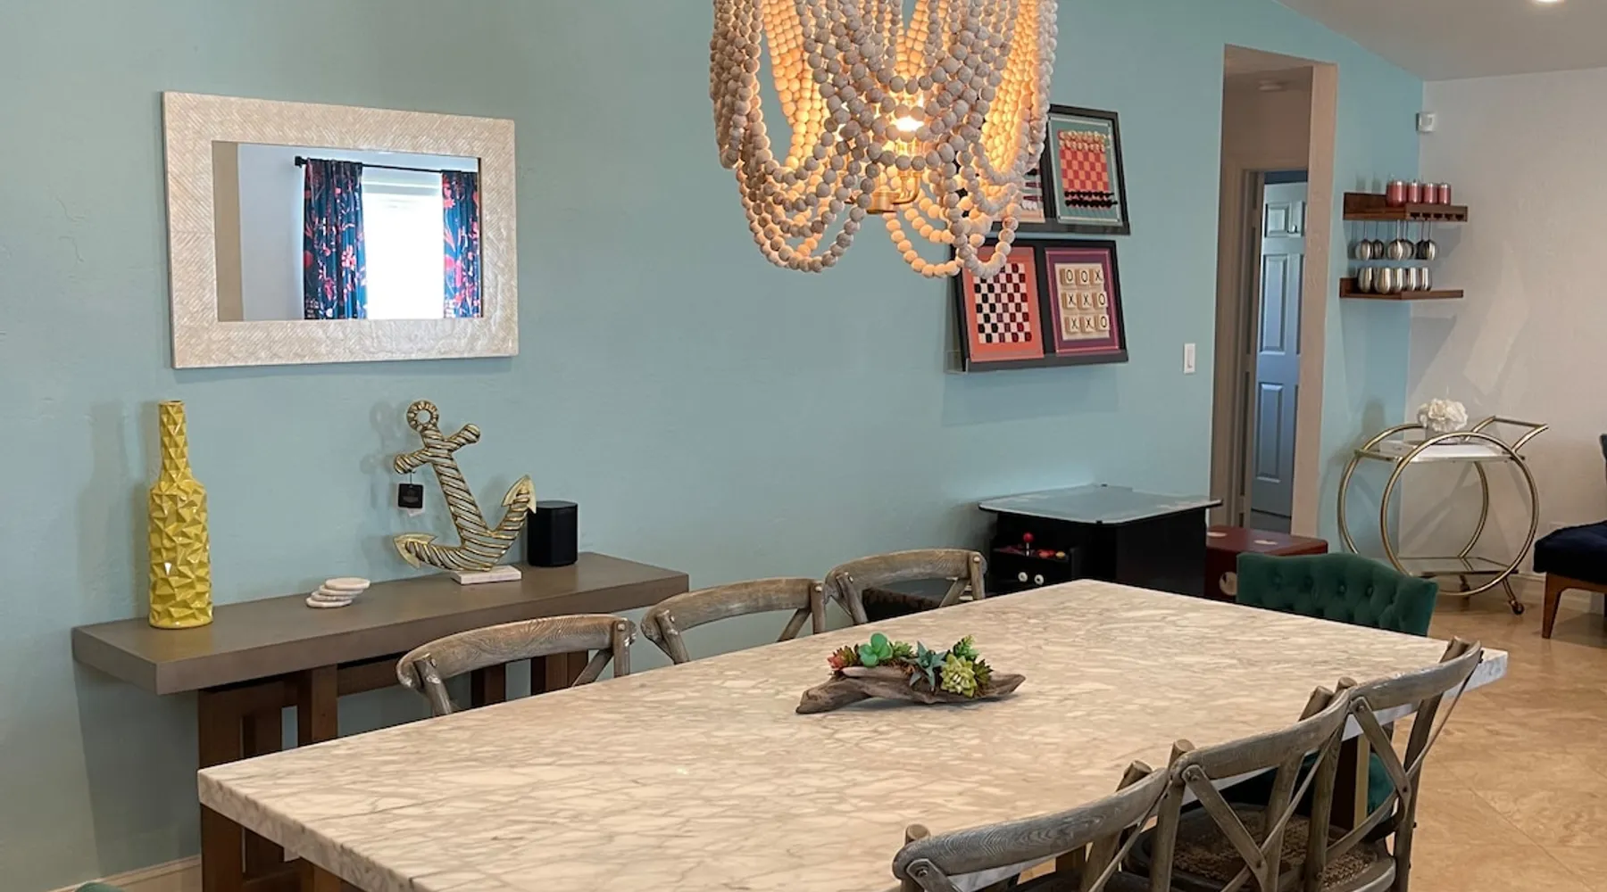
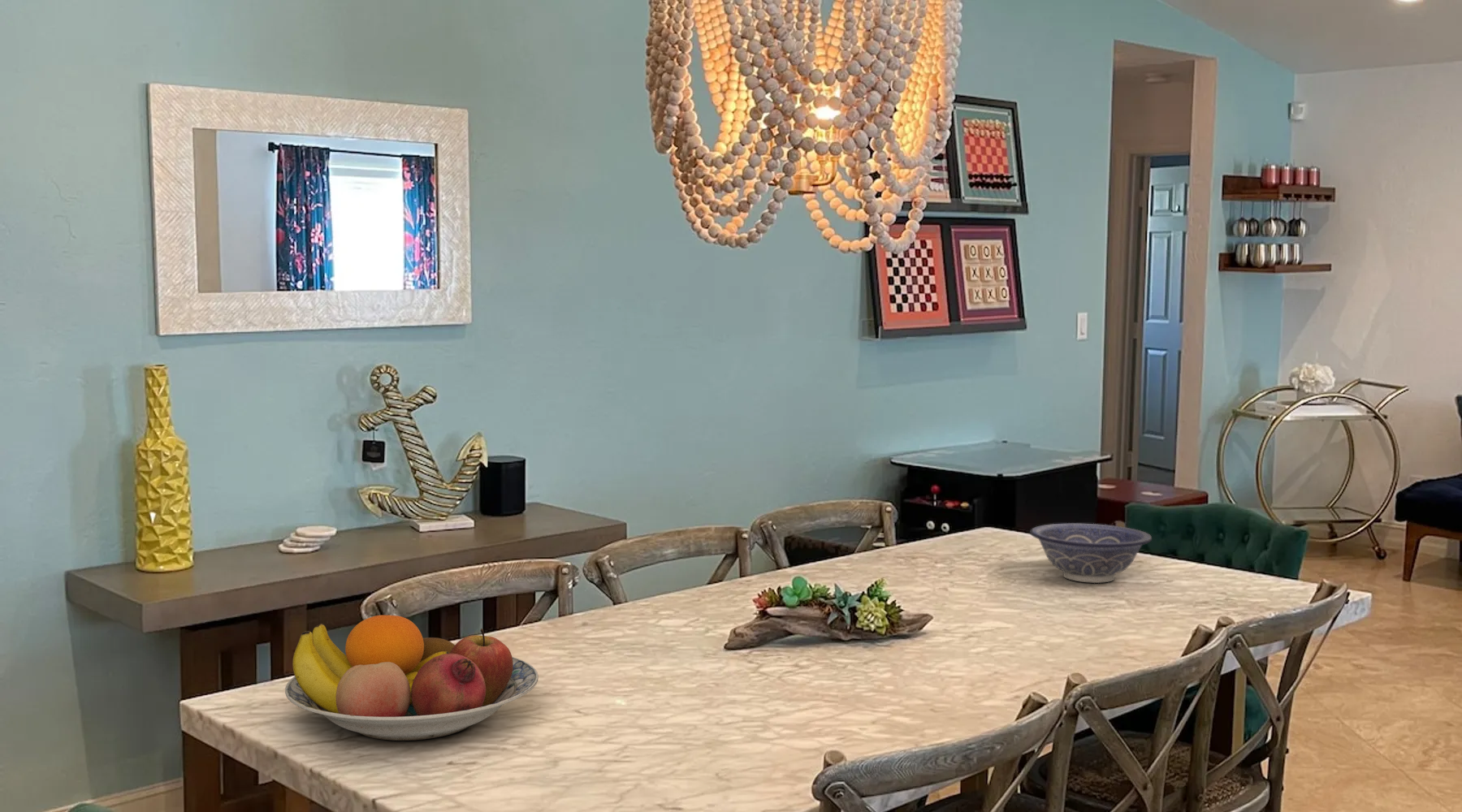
+ fruit bowl [284,614,539,741]
+ decorative bowl [1029,523,1153,584]
